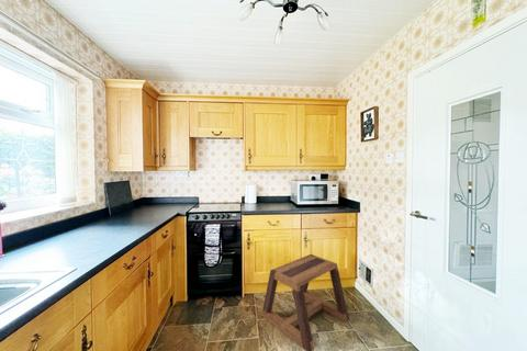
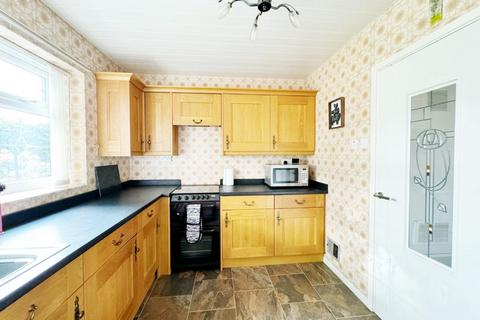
- stool [260,253,350,351]
